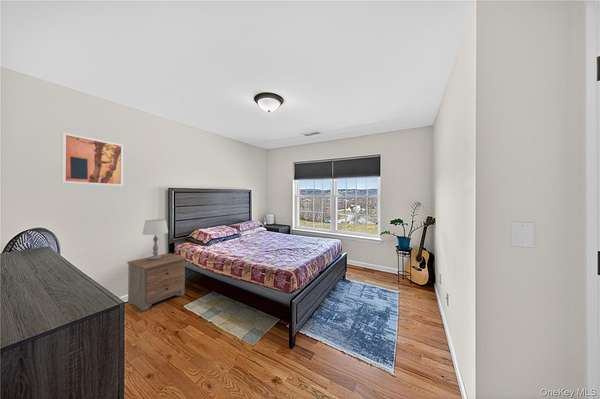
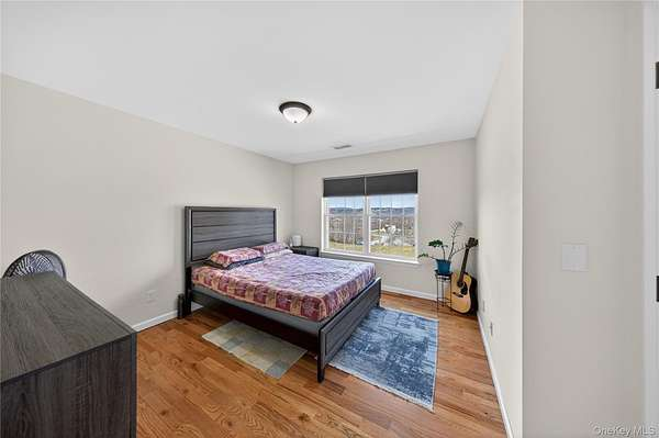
- table lamp [142,218,169,260]
- wall art [60,131,124,187]
- nightstand [126,252,188,312]
